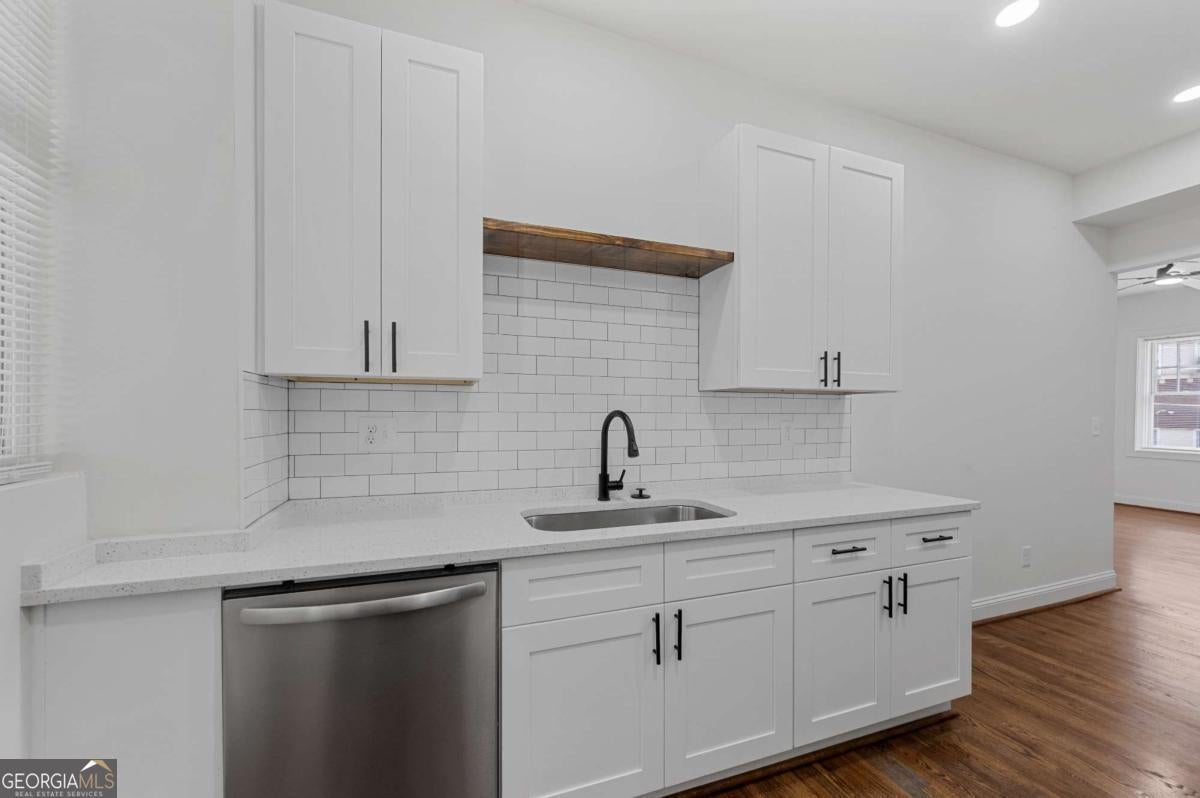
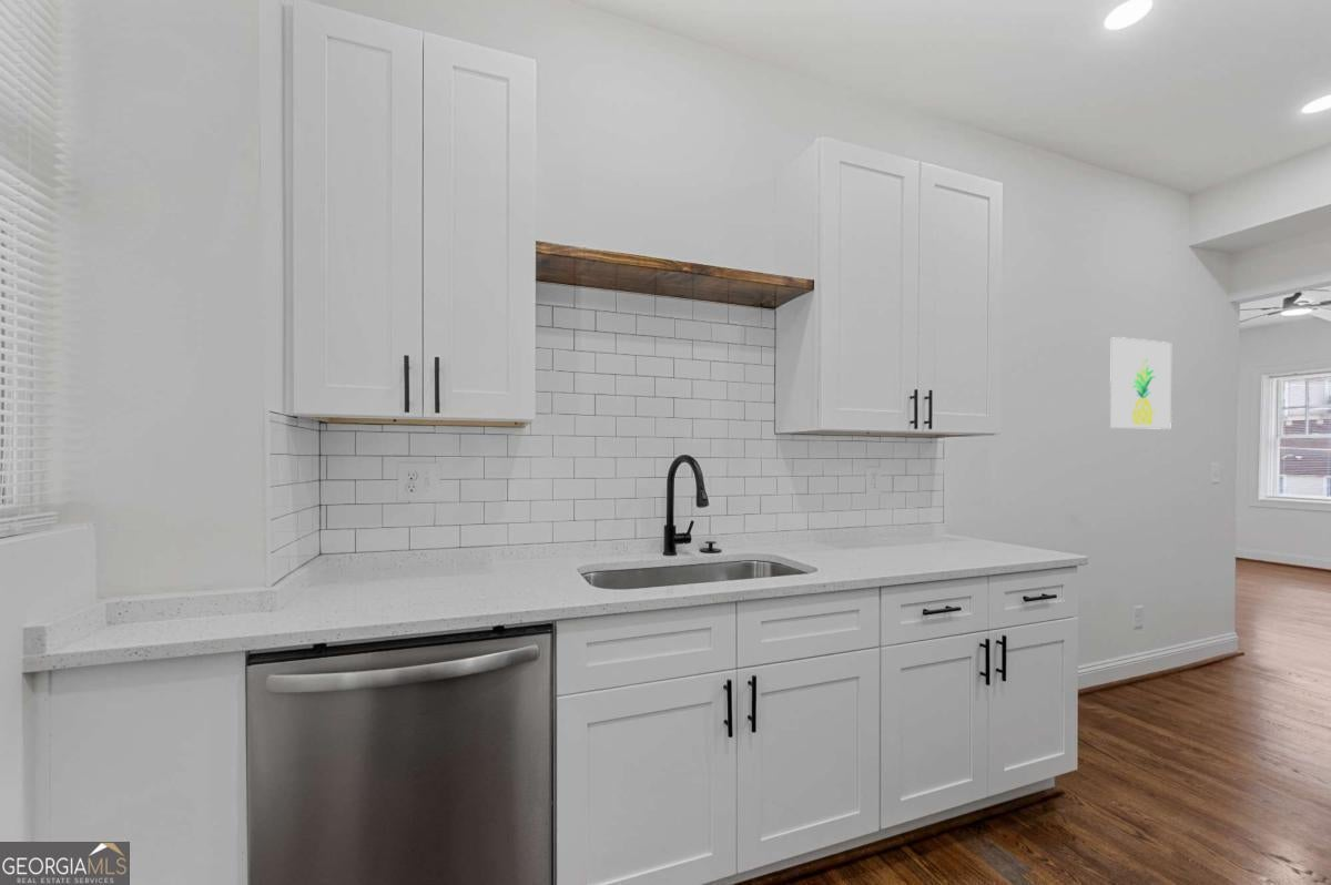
+ wall art [1109,336,1172,430]
